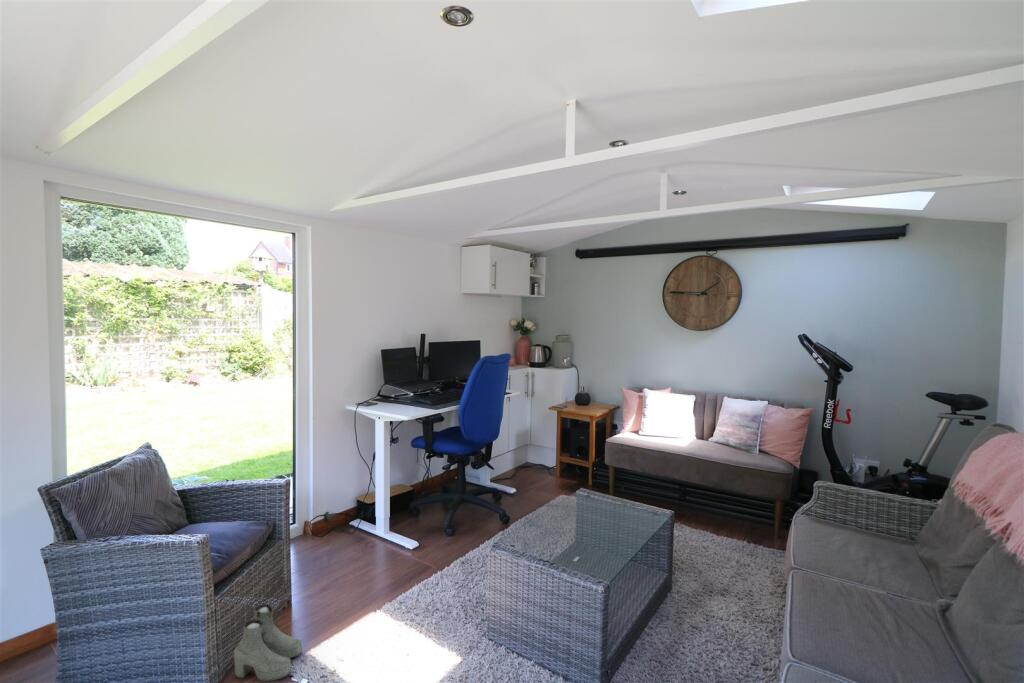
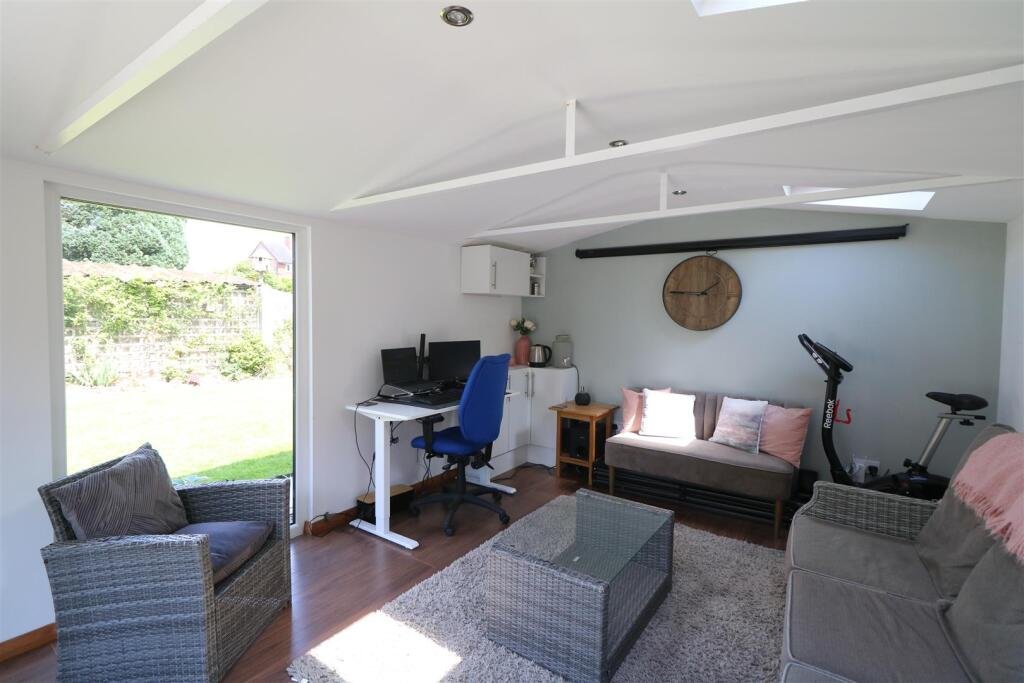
- boots [233,603,303,682]
